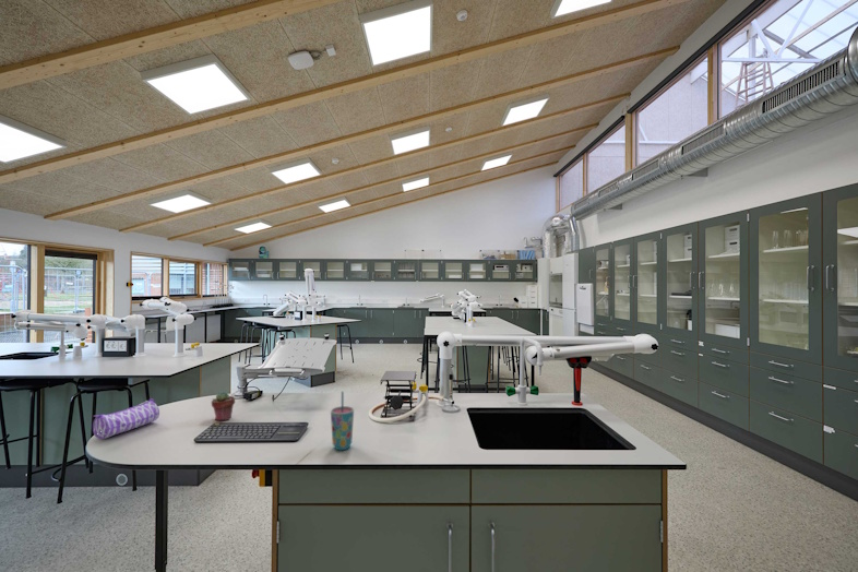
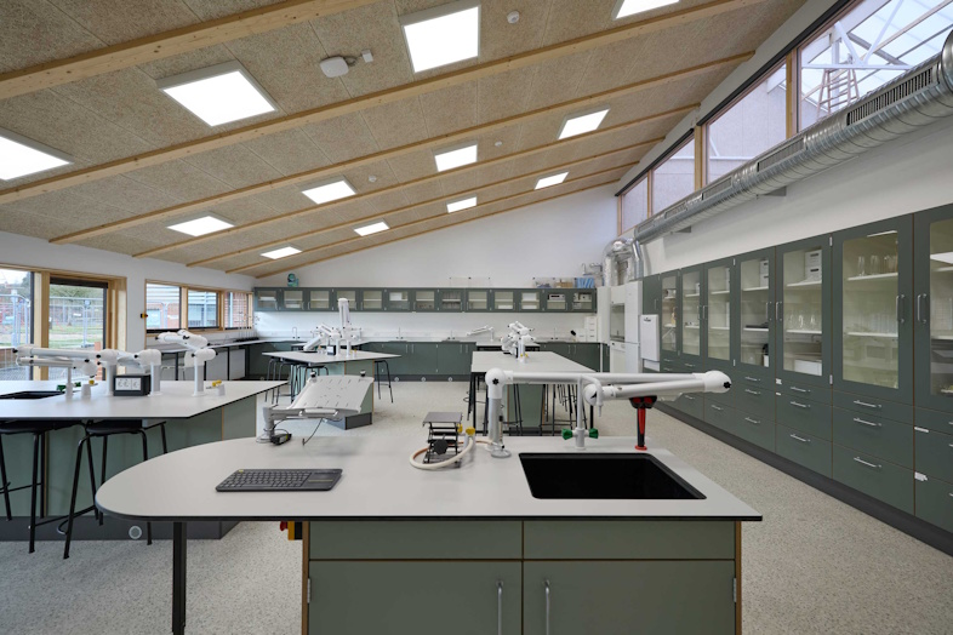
- cup [330,391,355,451]
- pencil case [92,398,160,440]
- potted succulent [211,391,236,421]
